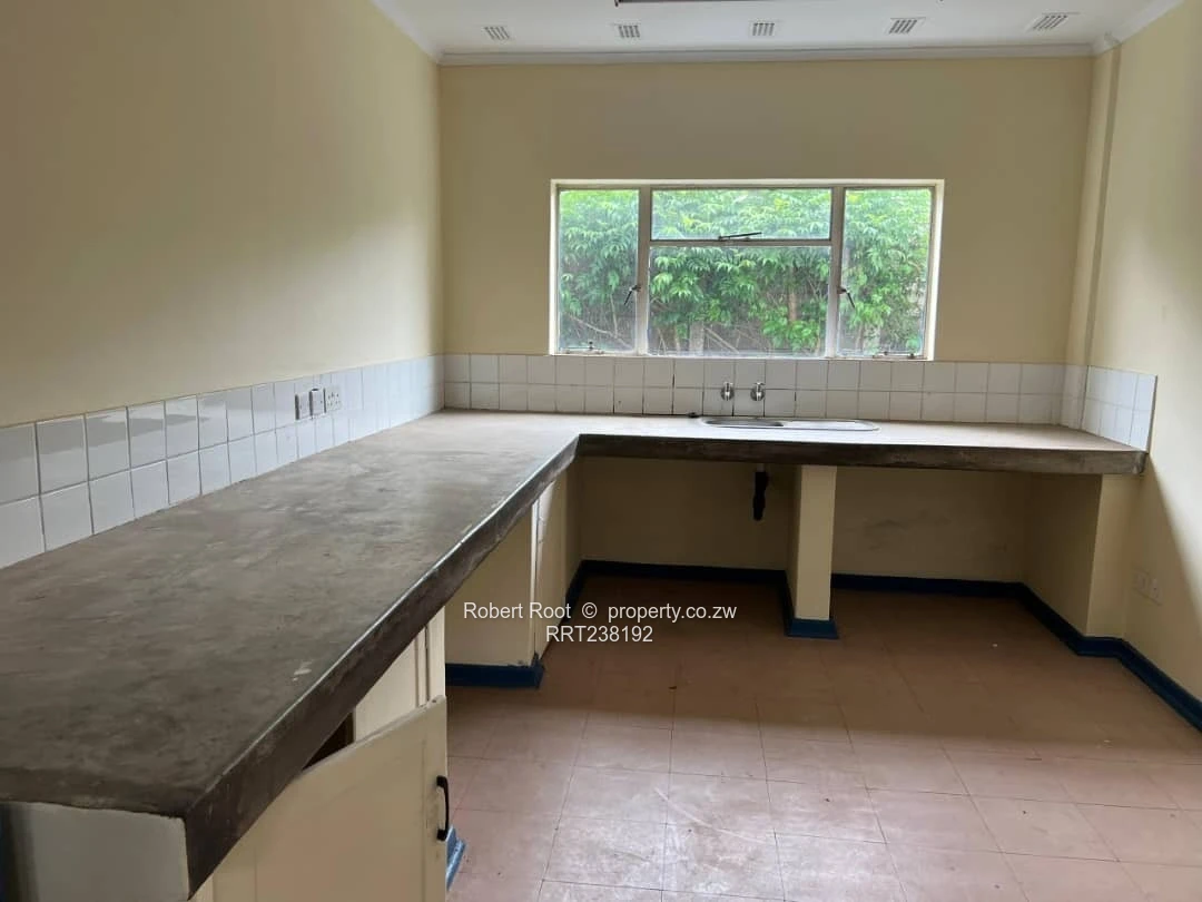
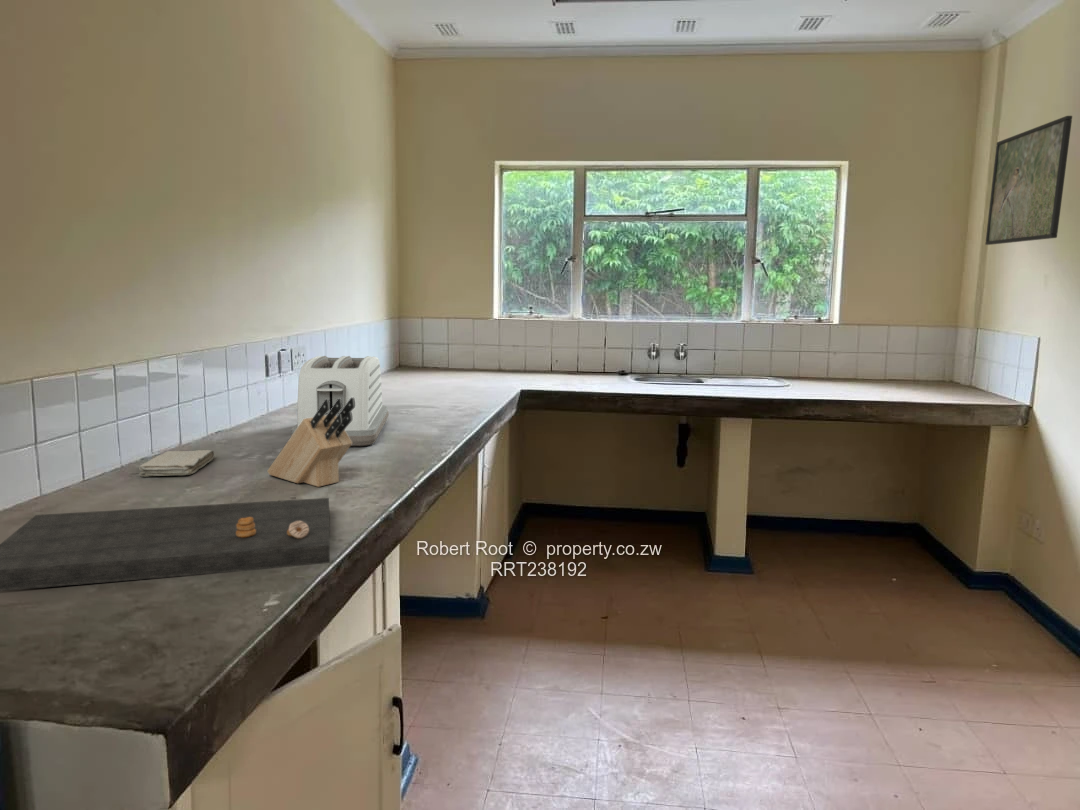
+ knife block [267,397,355,488]
+ washcloth [138,449,216,478]
+ cutting board [0,497,331,592]
+ toaster [290,355,389,447]
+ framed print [984,115,1073,246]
